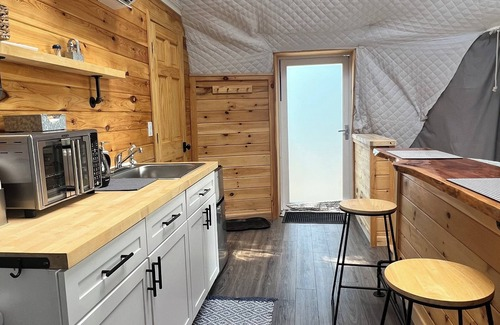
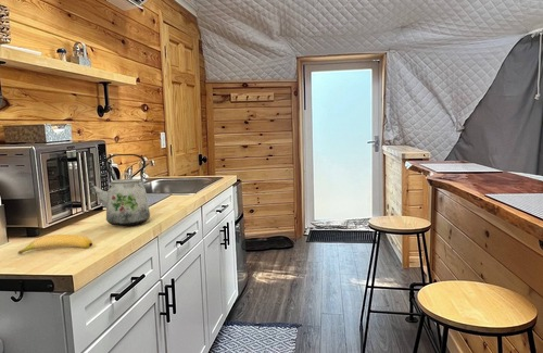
+ kettle [89,153,151,227]
+ banana [16,234,93,255]
